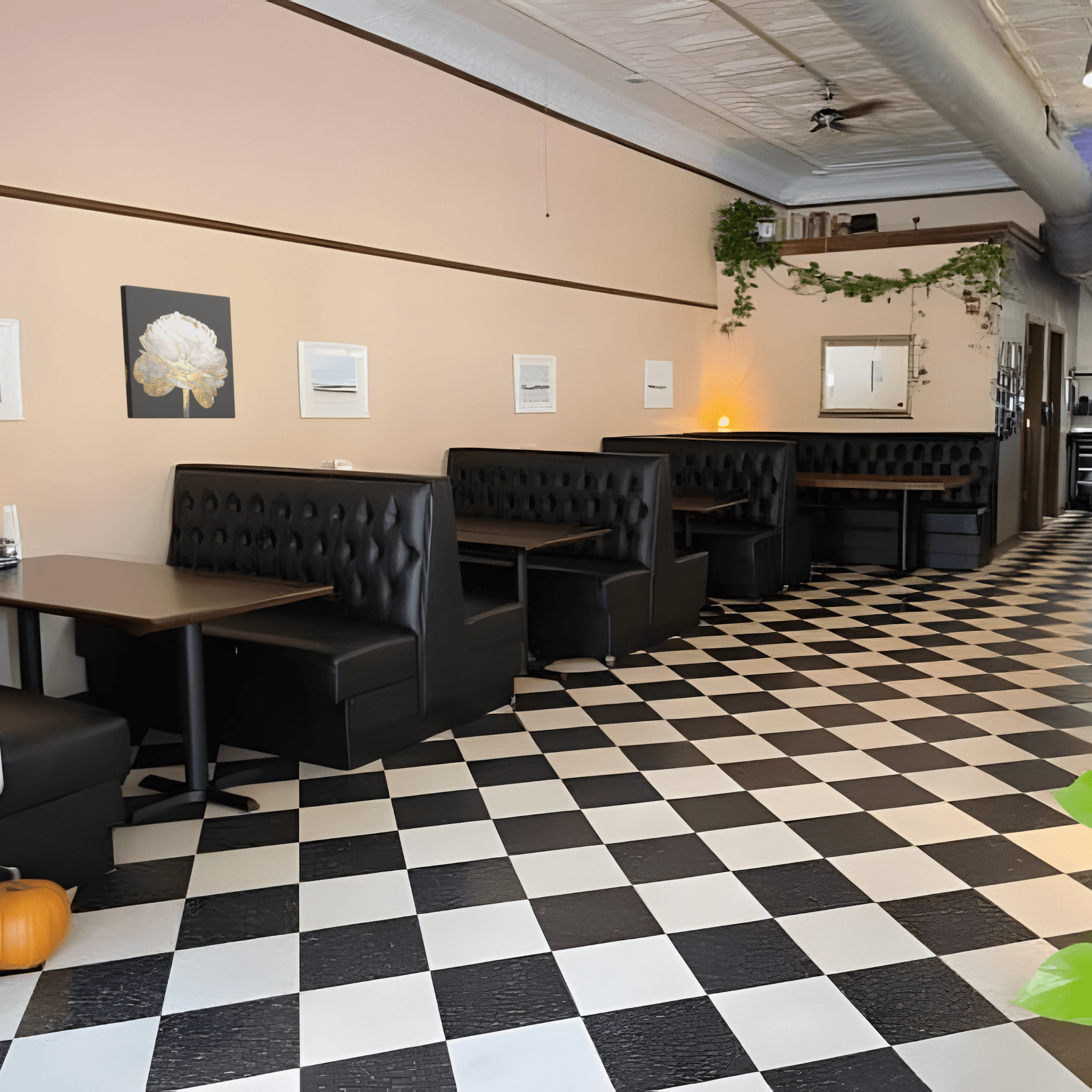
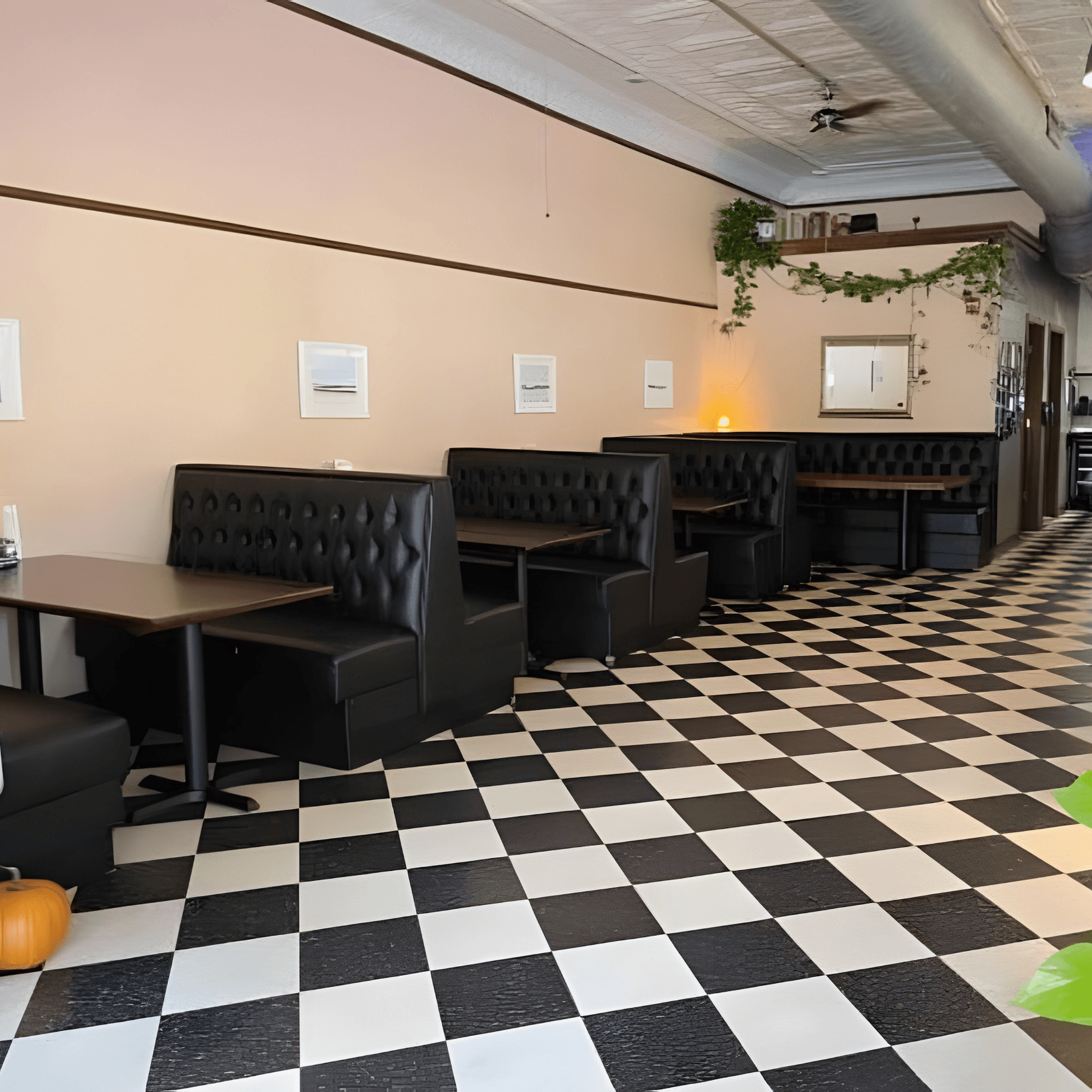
- wall art [120,284,236,419]
